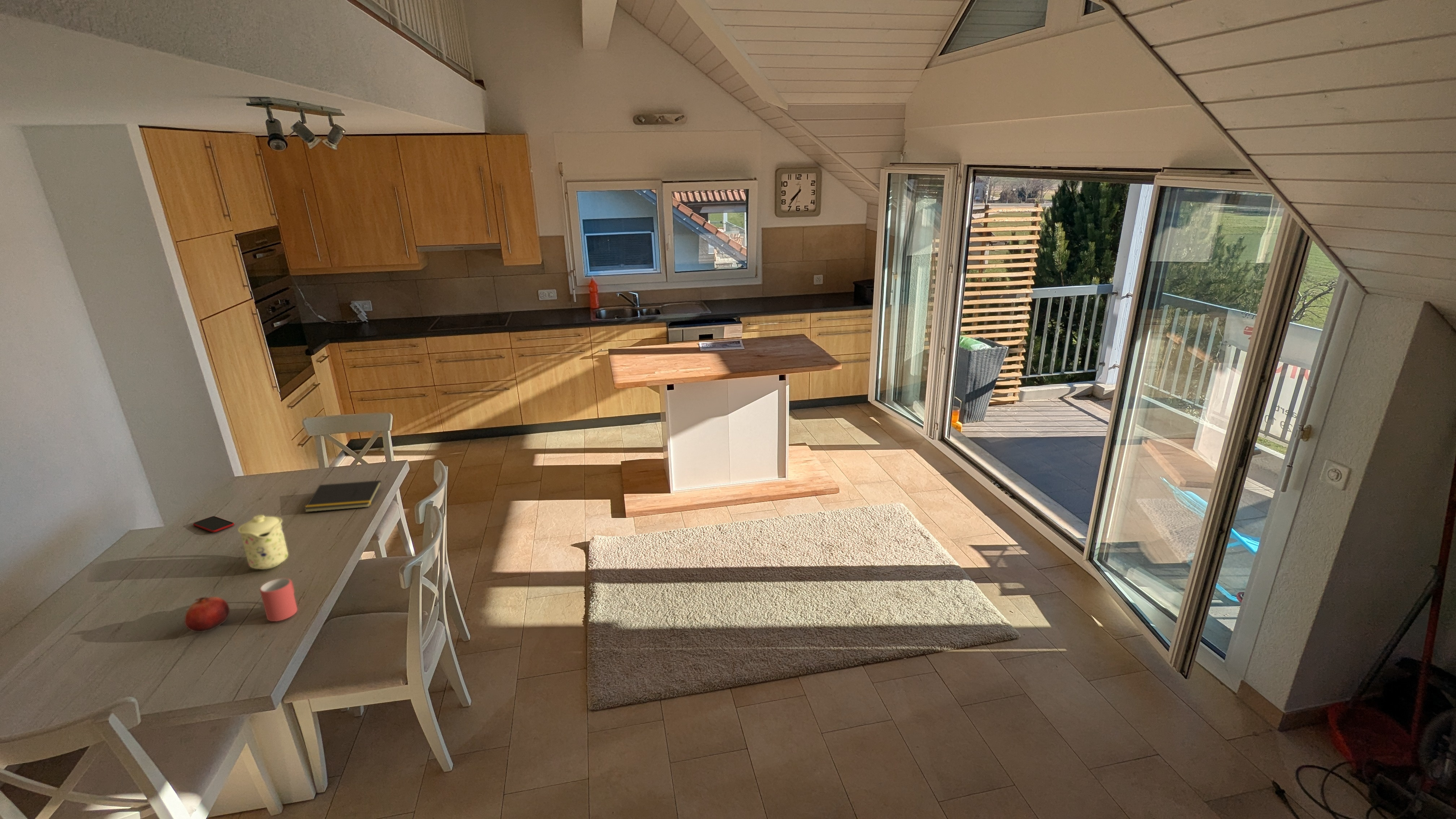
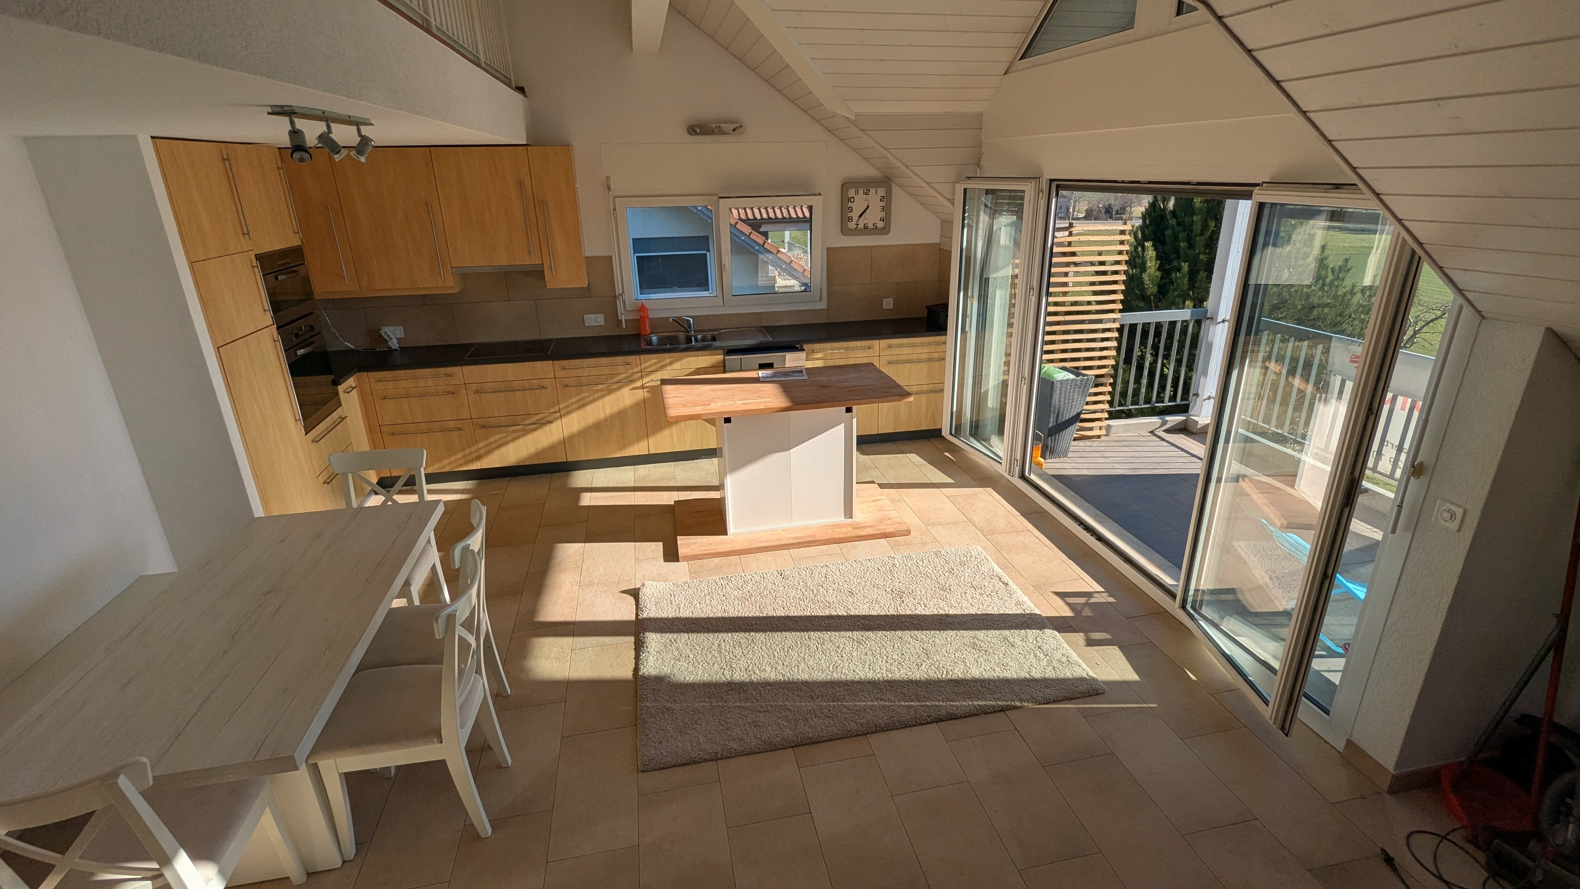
- mug [238,515,289,570]
- notepad [304,480,382,512]
- mug [260,578,298,622]
- smartphone [193,516,234,533]
- fruit [184,597,230,633]
